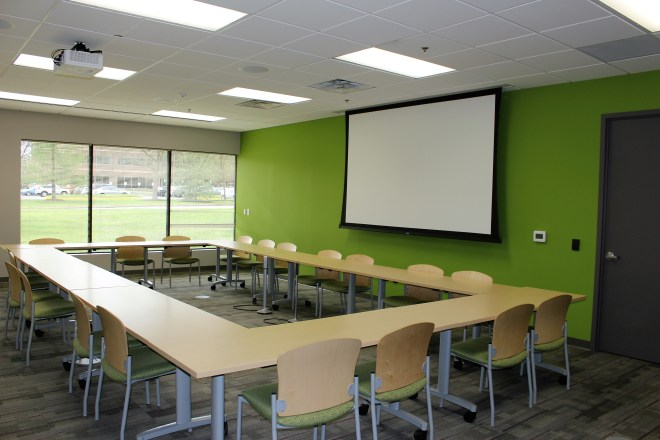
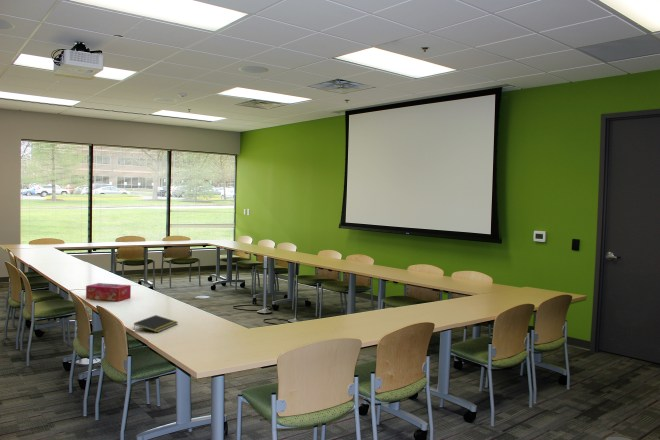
+ notepad [133,314,178,333]
+ tissue box [85,282,132,302]
